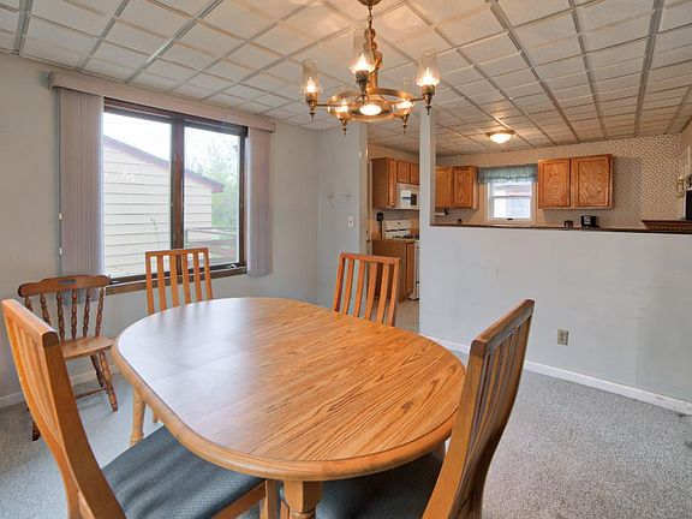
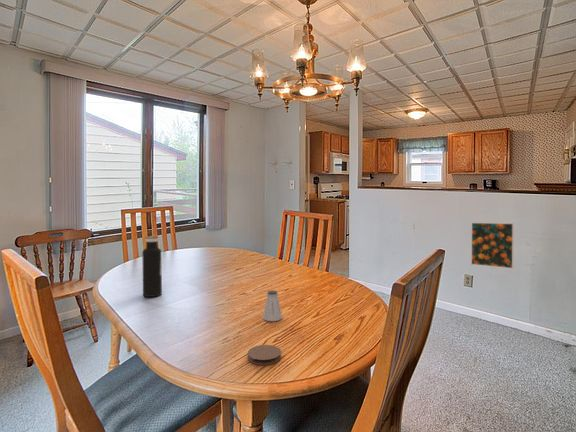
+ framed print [470,221,515,270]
+ water bottle [141,236,163,298]
+ saltshaker [262,289,283,322]
+ coaster [247,344,282,366]
